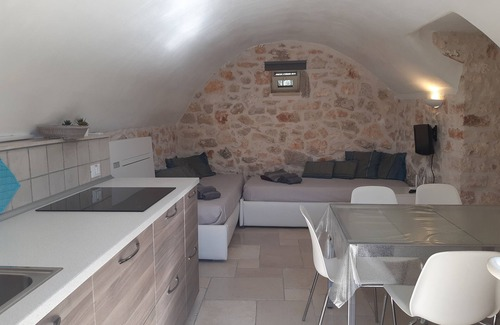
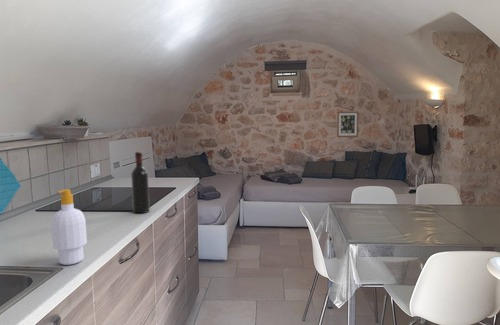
+ wine bottle [130,151,151,214]
+ wall art [336,111,360,138]
+ soap bottle [50,188,88,266]
